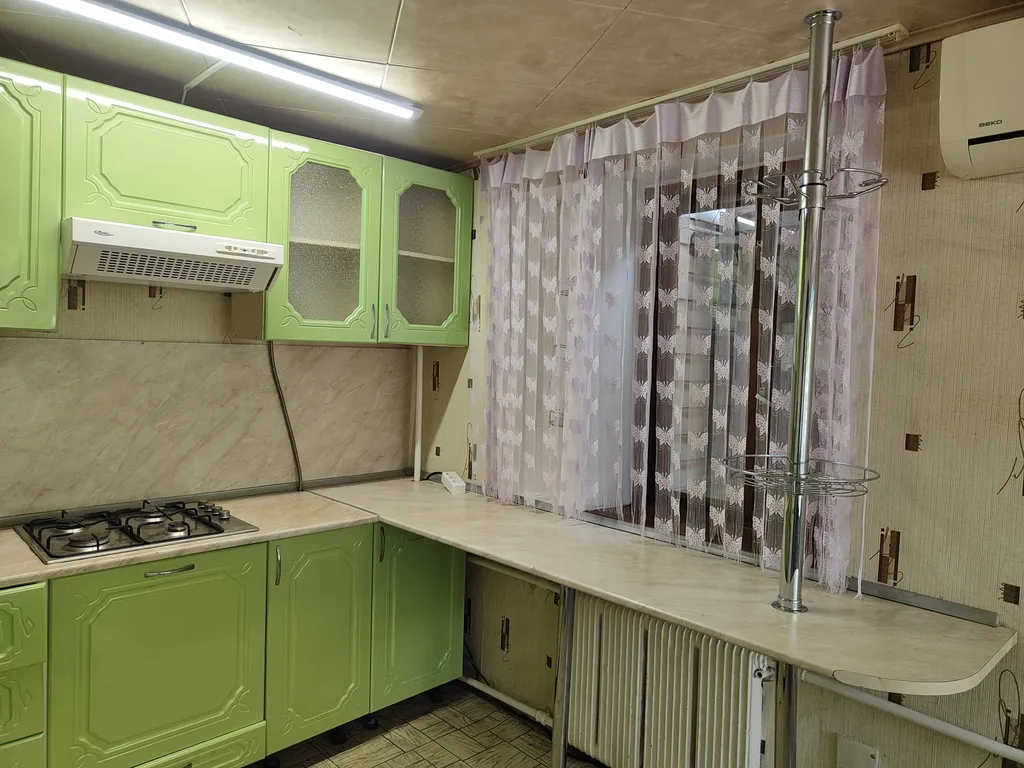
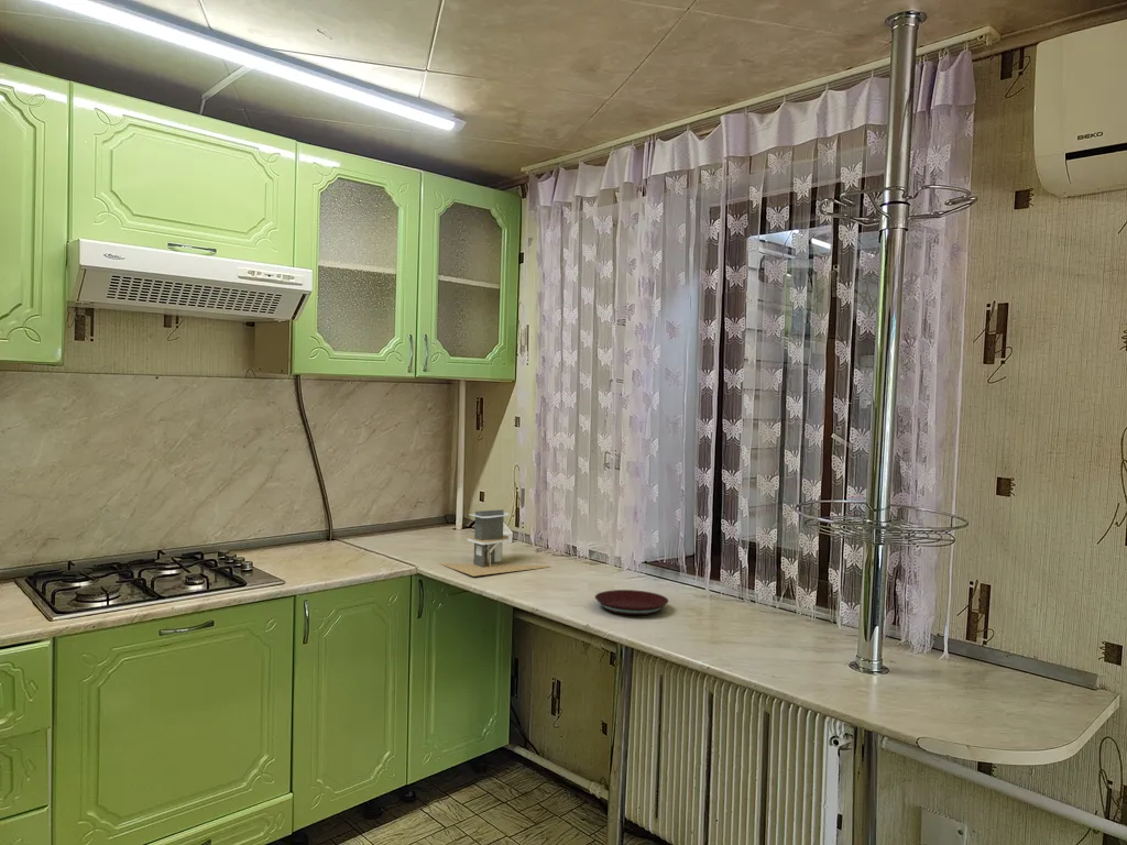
+ kiosk [438,508,550,578]
+ plate [594,589,669,616]
